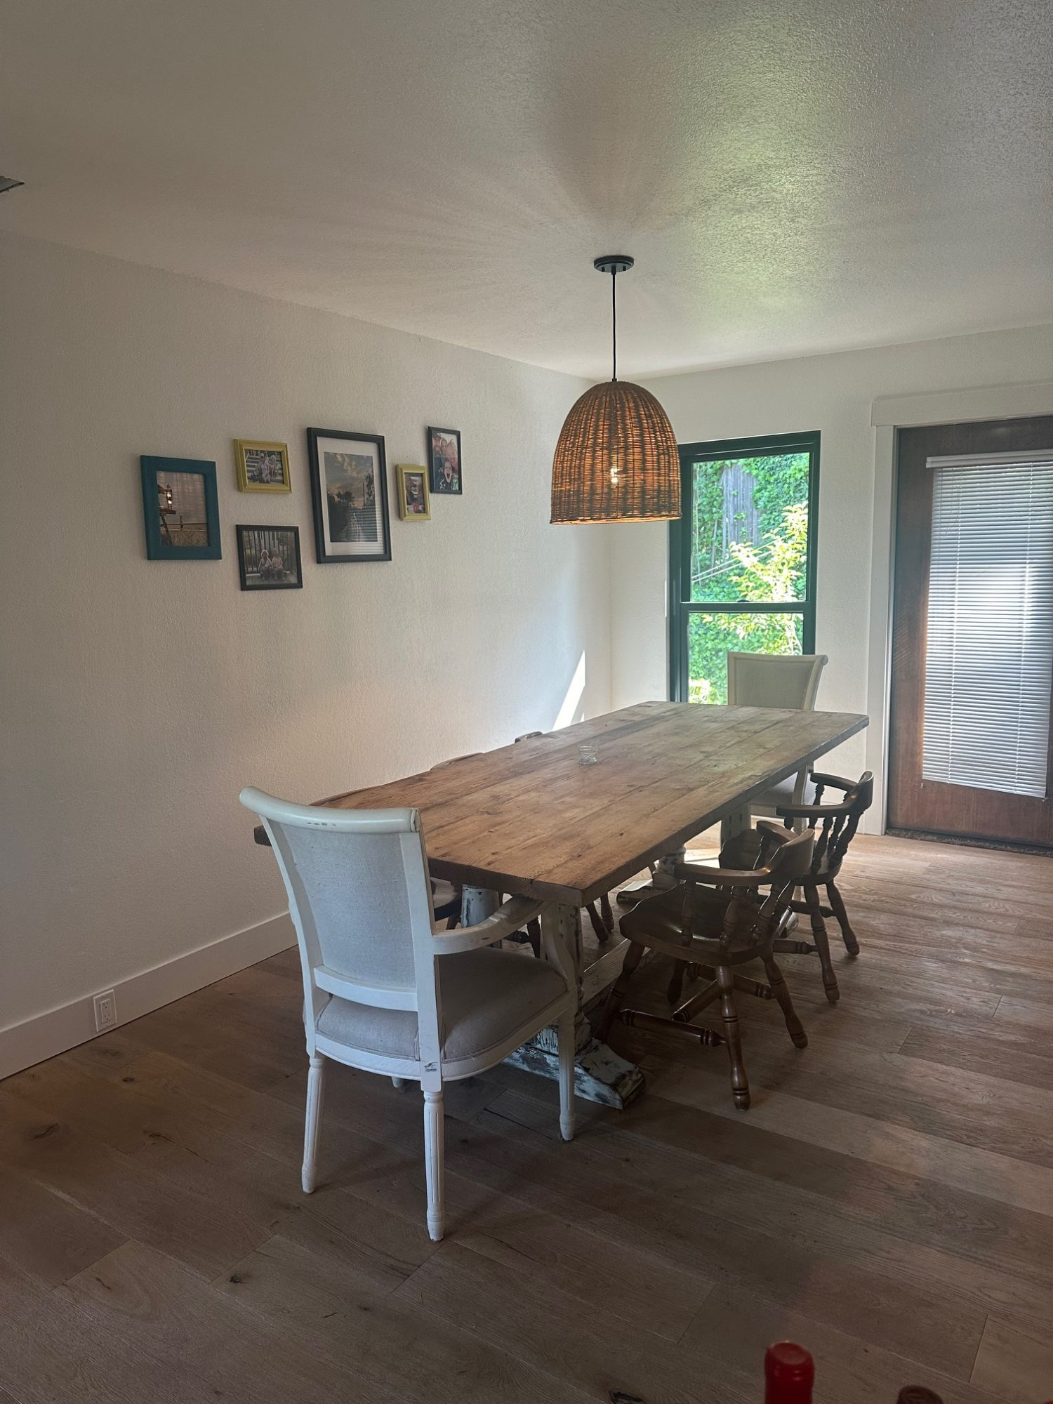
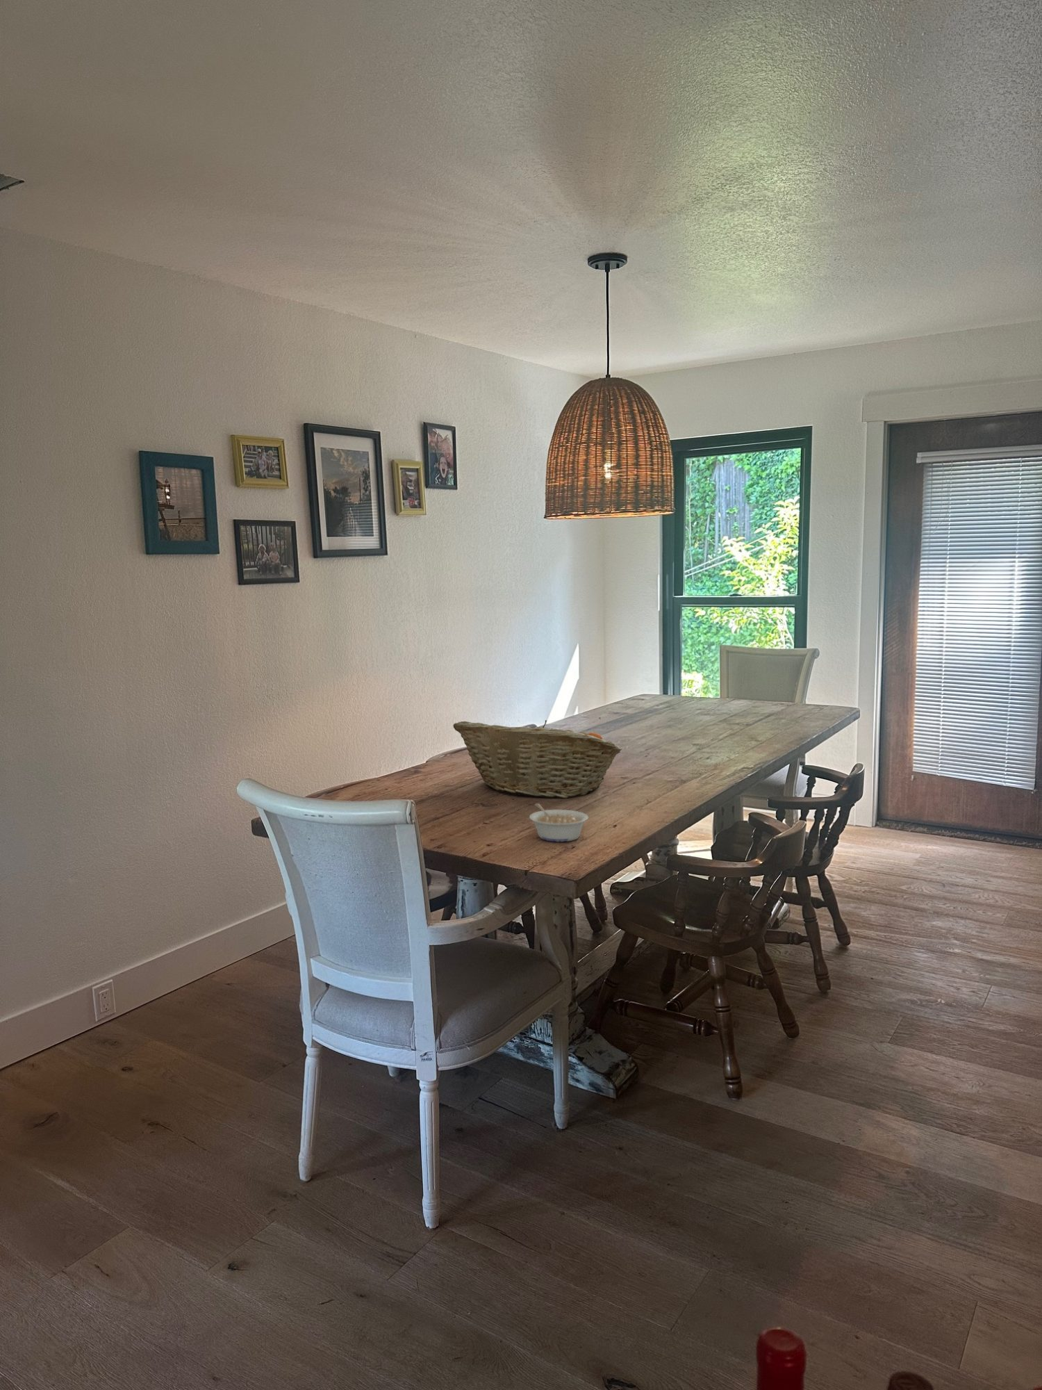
+ legume [529,802,589,843]
+ fruit basket [452,719,623,799]
